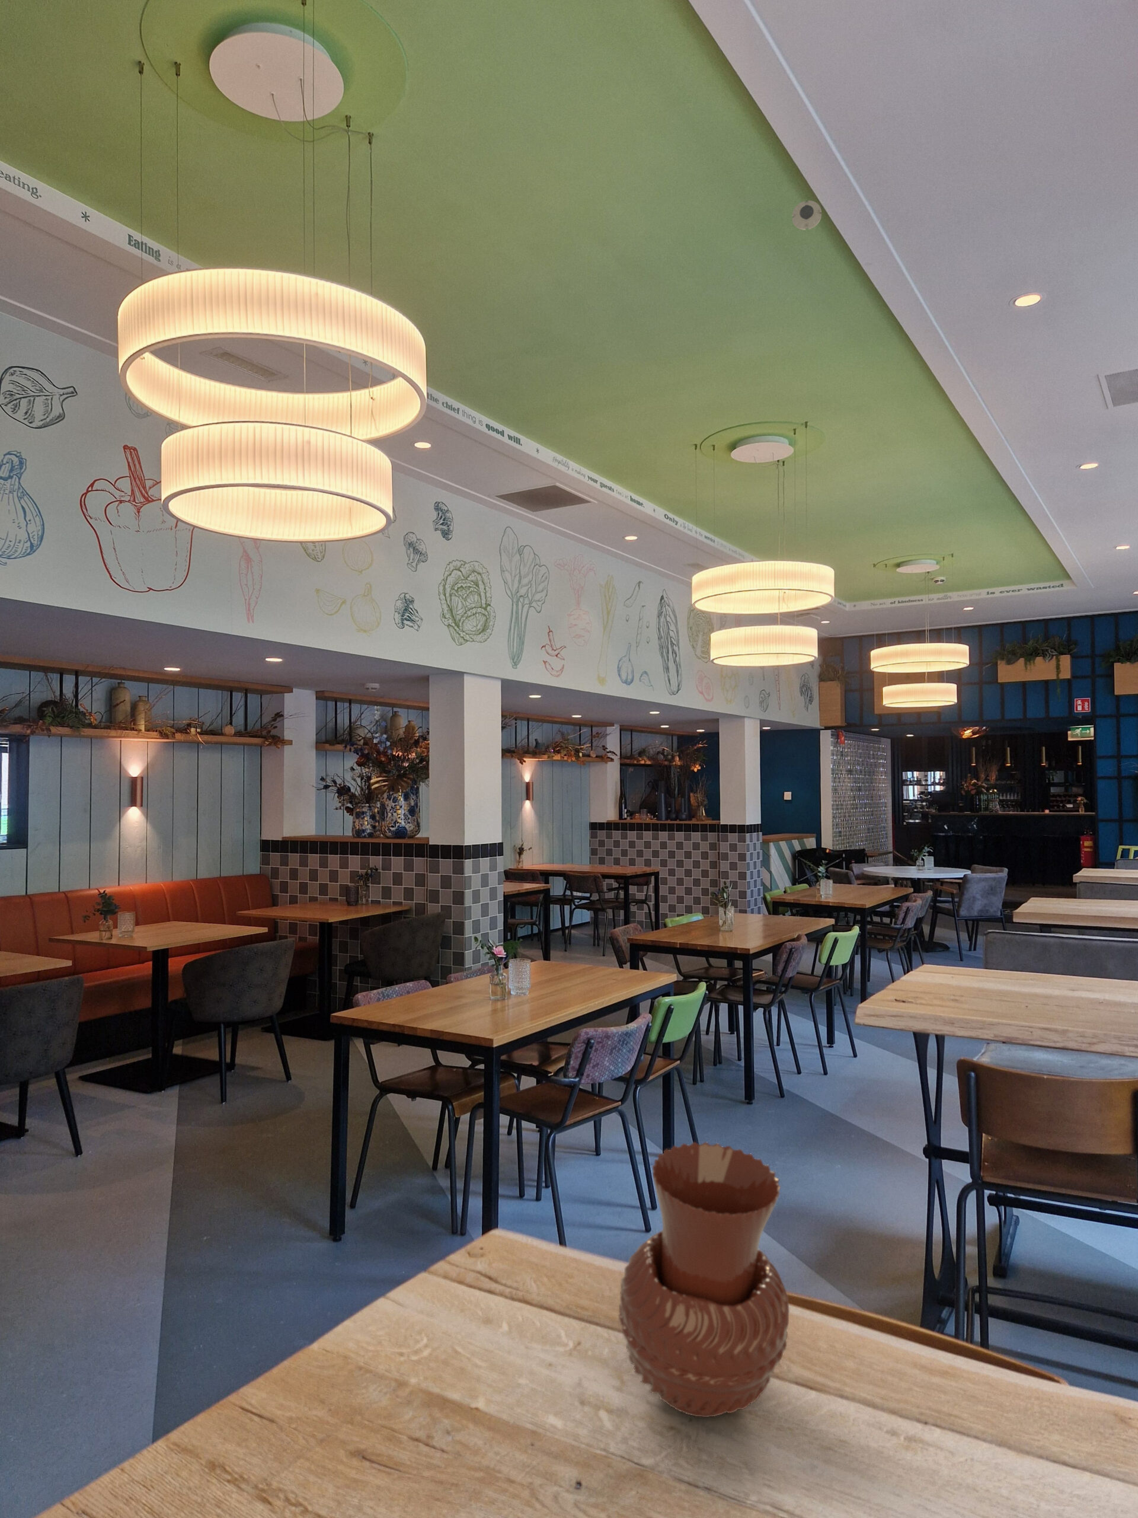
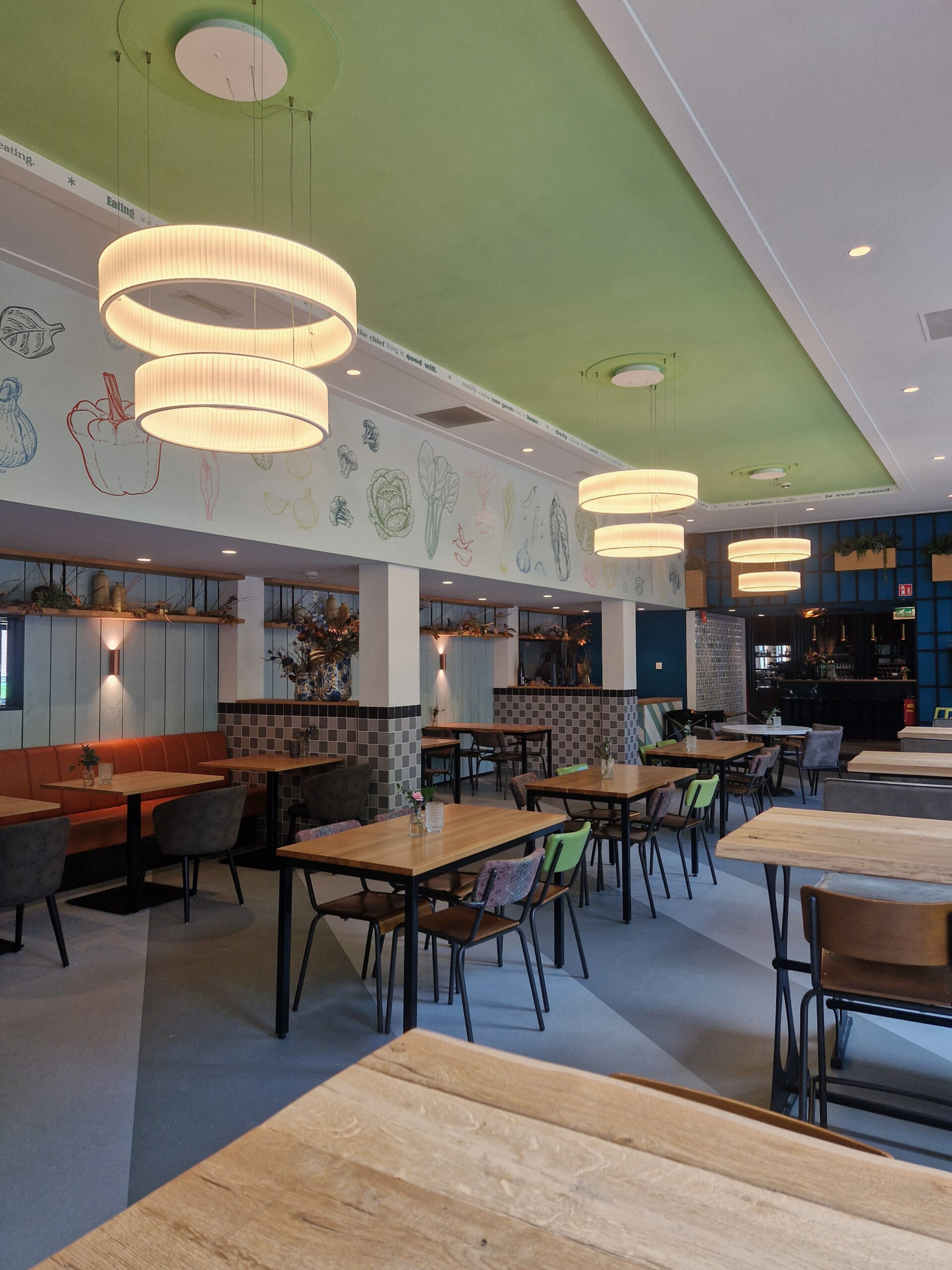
- vase [618,1141,790,1418]
- smoke detector [791,200,822,231]
